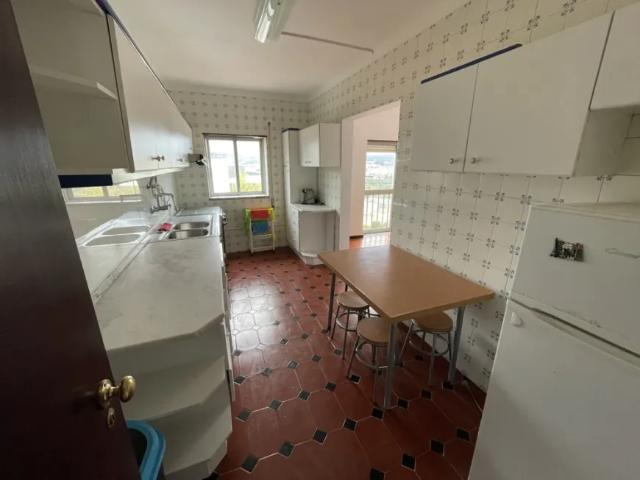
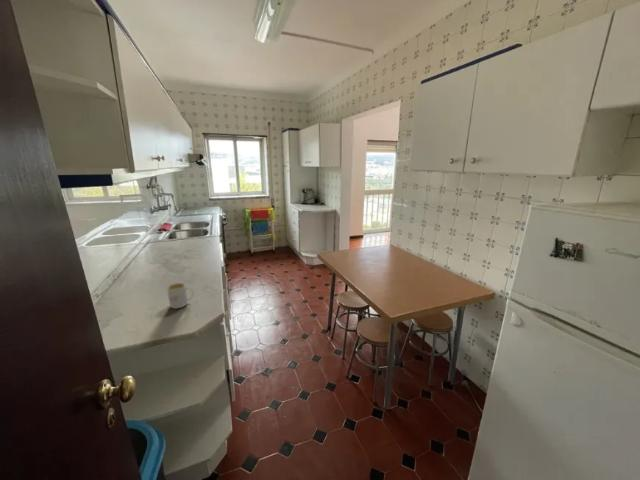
+ mug [166,282,194,310]
